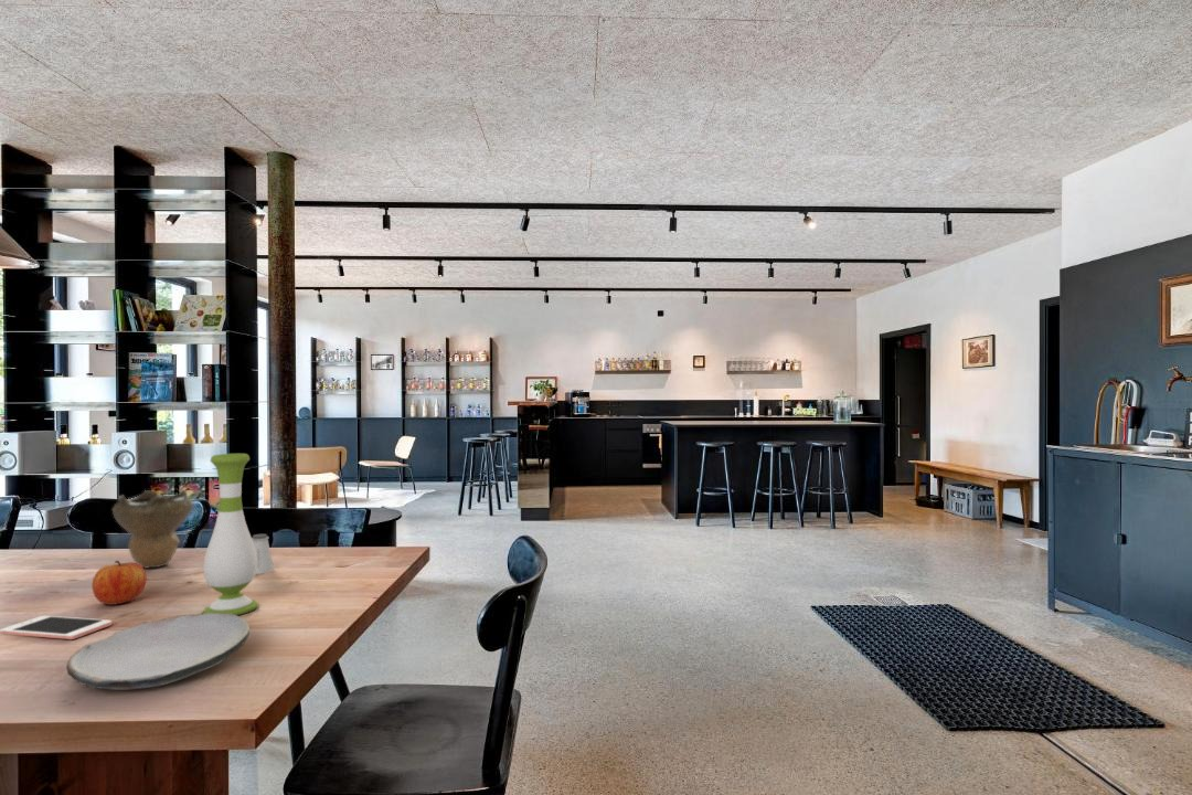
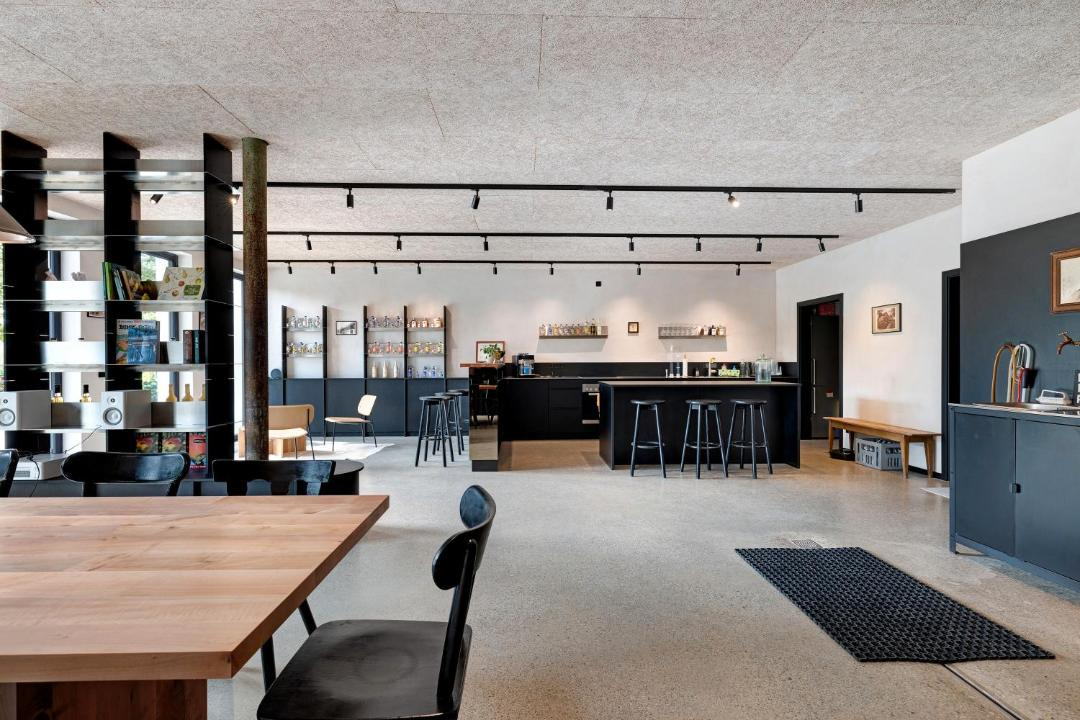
- saltshaker [252,533,276,575]
- cell phone [0,615,113,640]
- vase [202,453,259,616]
- decorative bowl [111,488,194,570]
- plate [65,613,251,691]
- apple [92,560,148,606]
